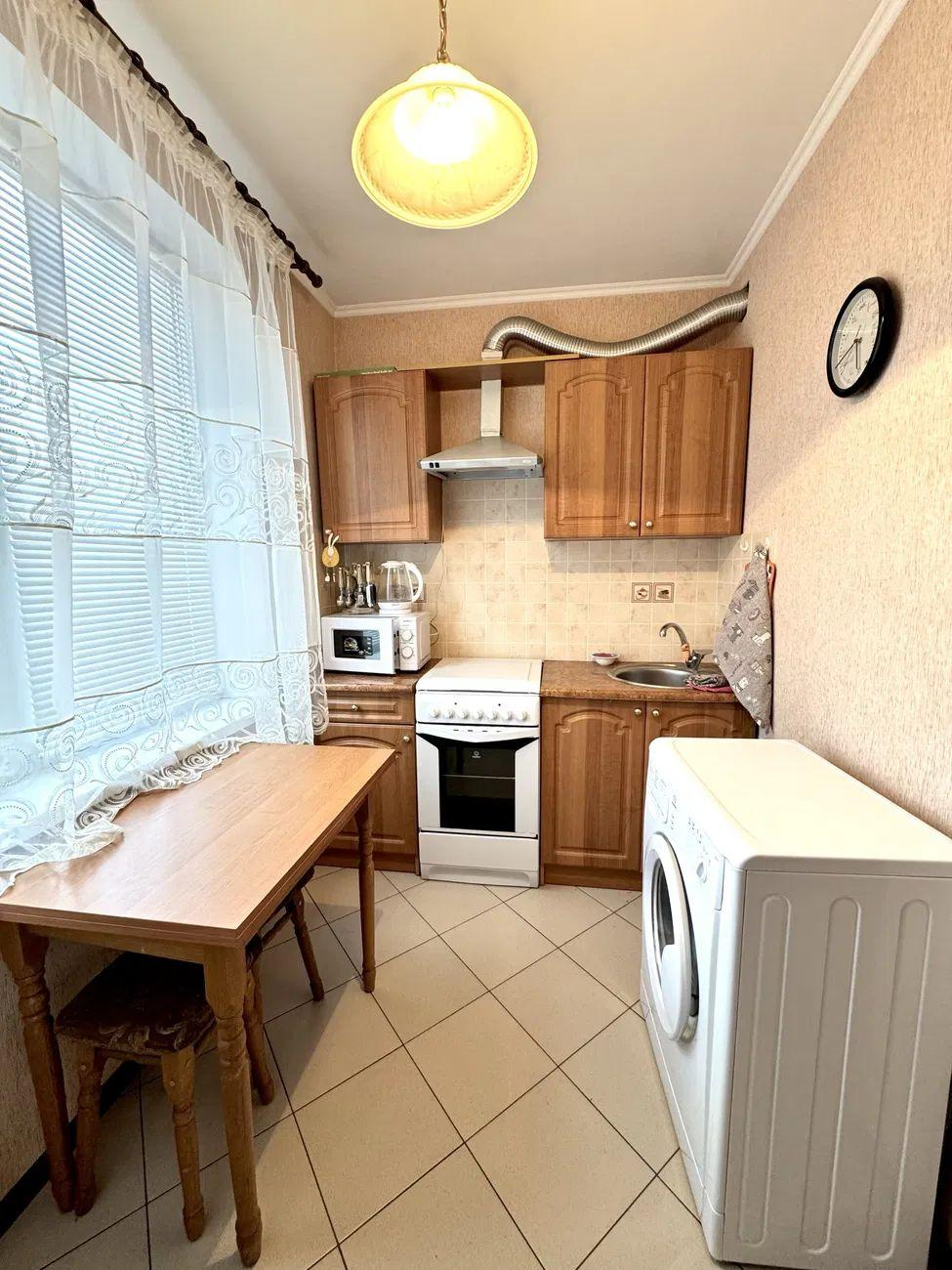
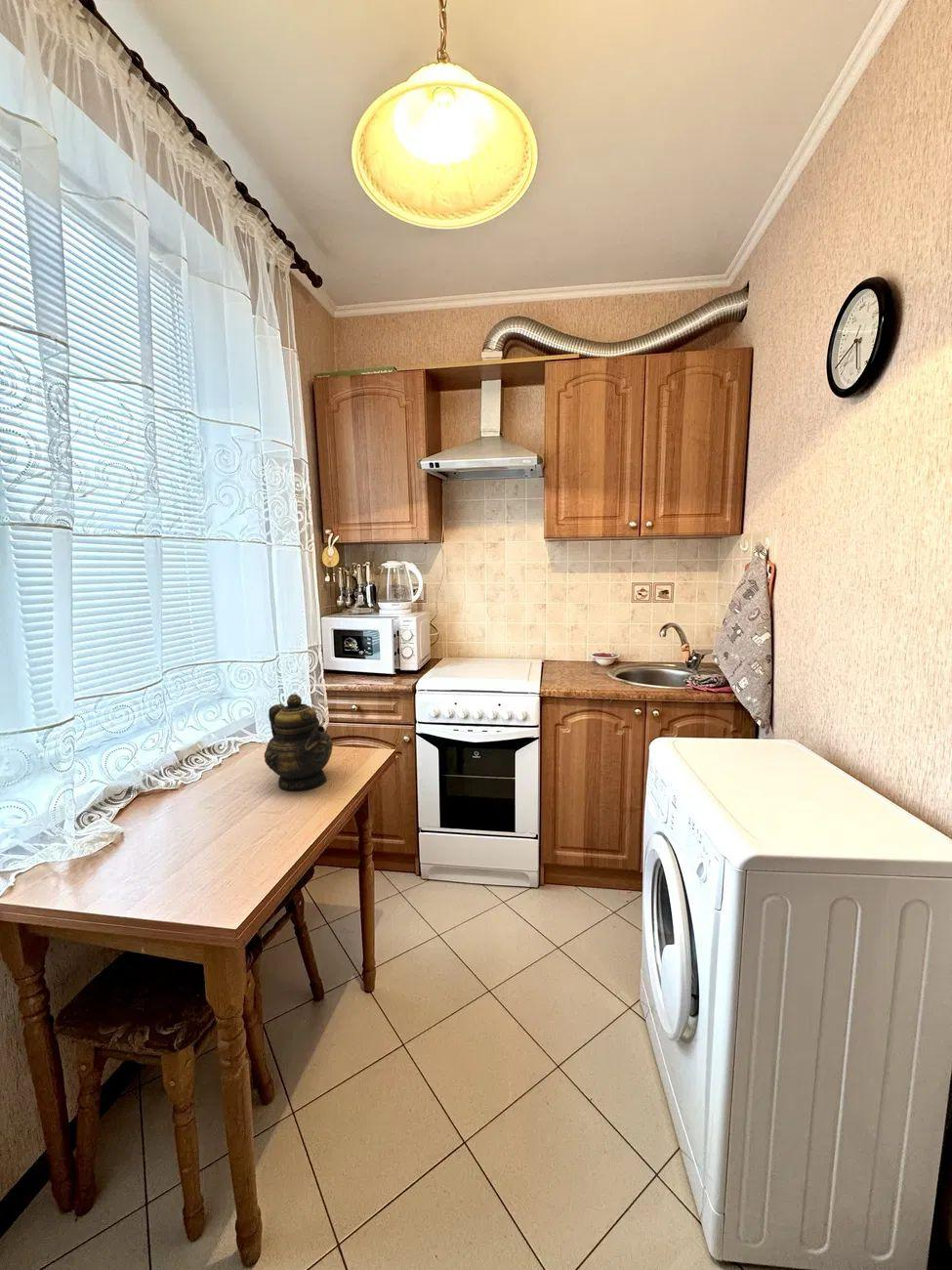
+ teapot [264,693,333,791]
